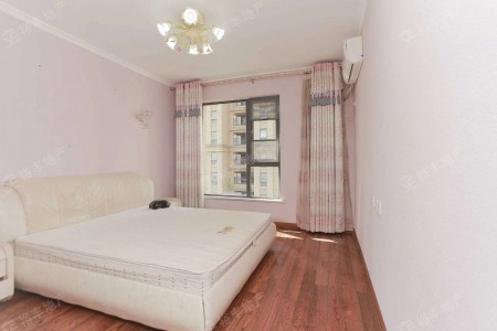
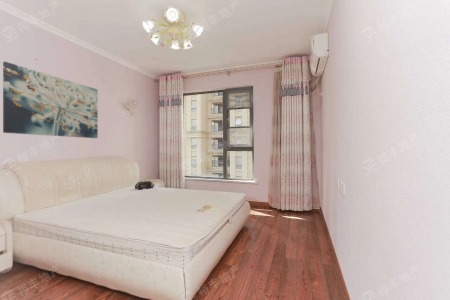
+ wall art [2,61,99,139]
